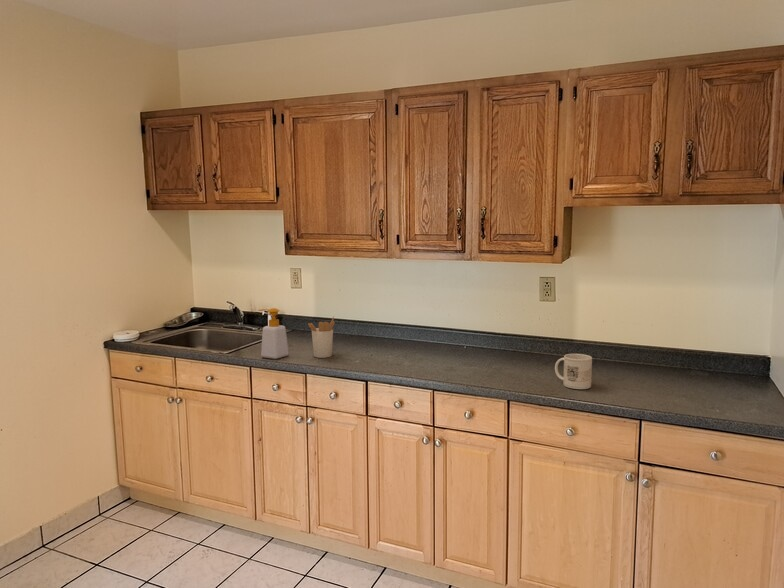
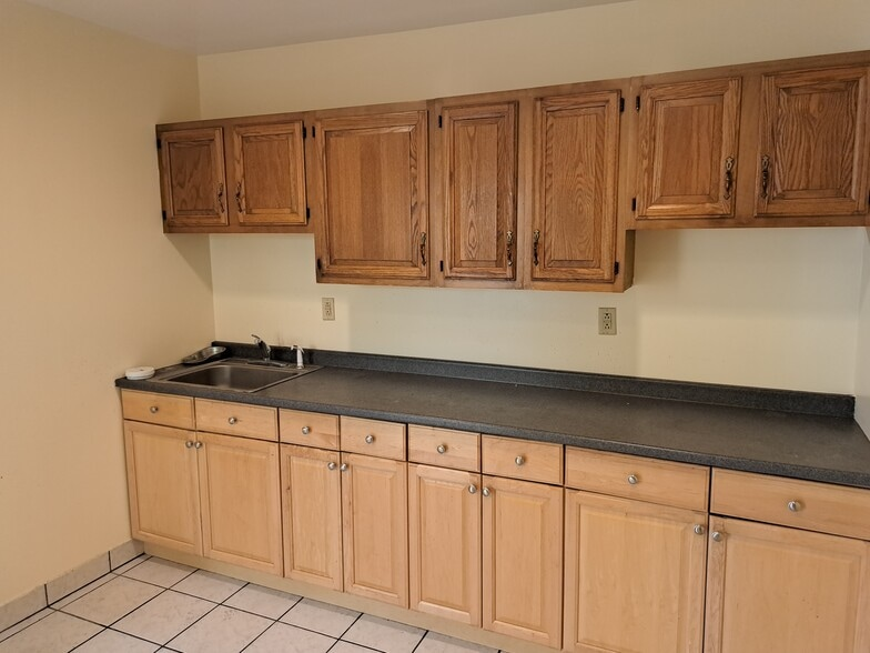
- soap bottle [258,307,290,360]
- mug [554,353,593,390]
- utensil holder [307,316,336,359]
